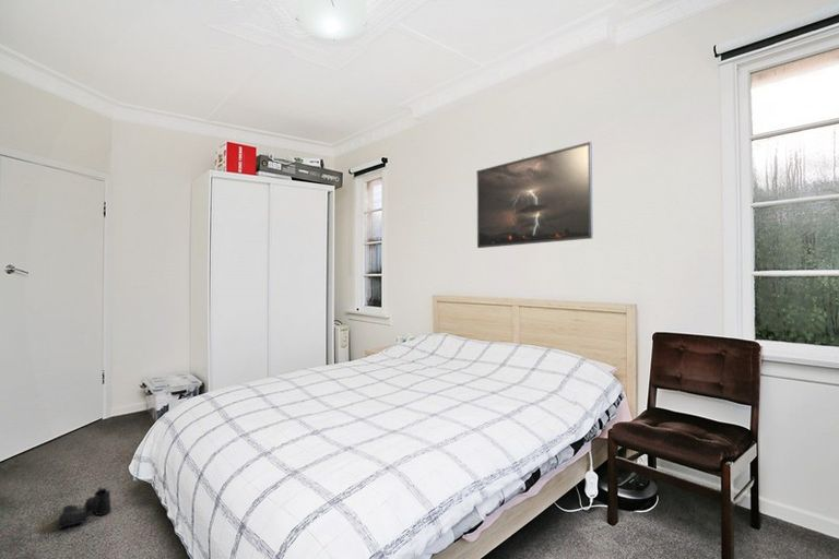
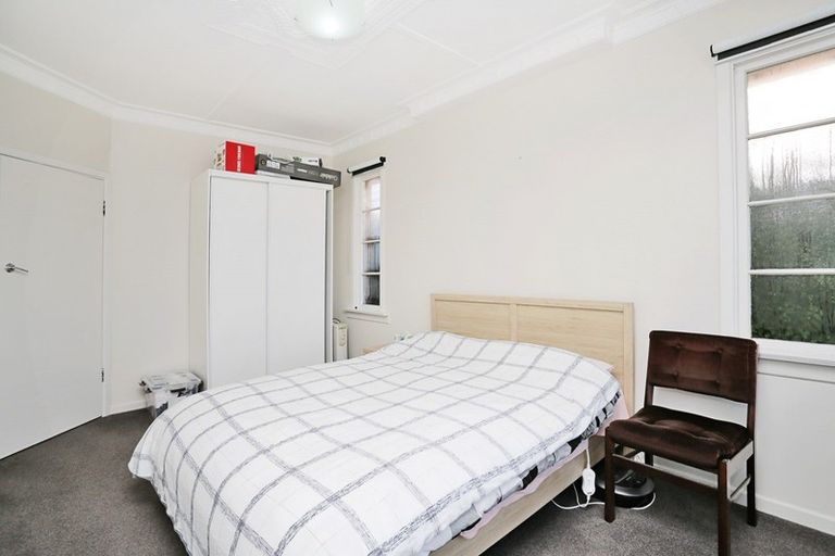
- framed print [475,141,594,249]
- boots [57,486,113,530]
